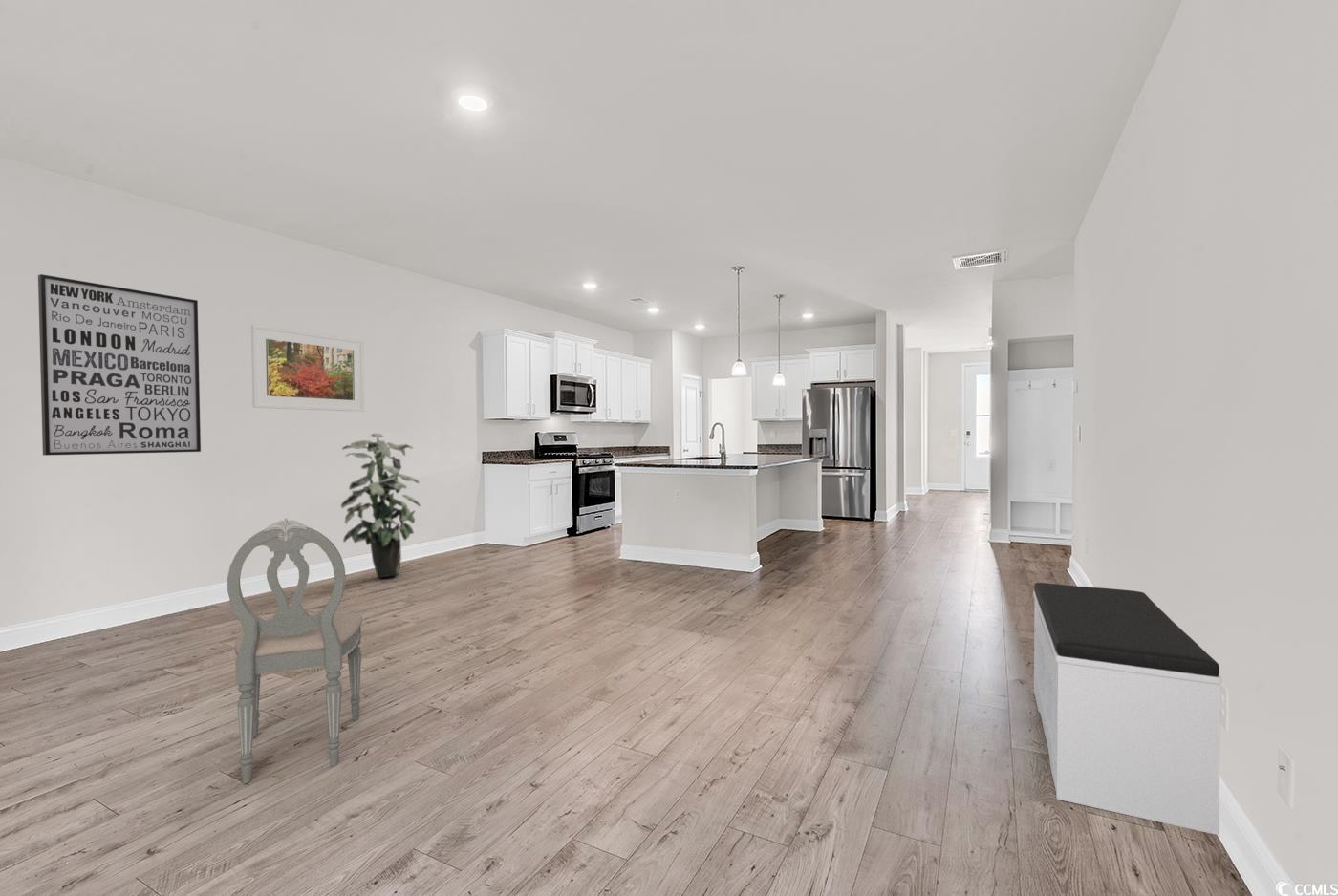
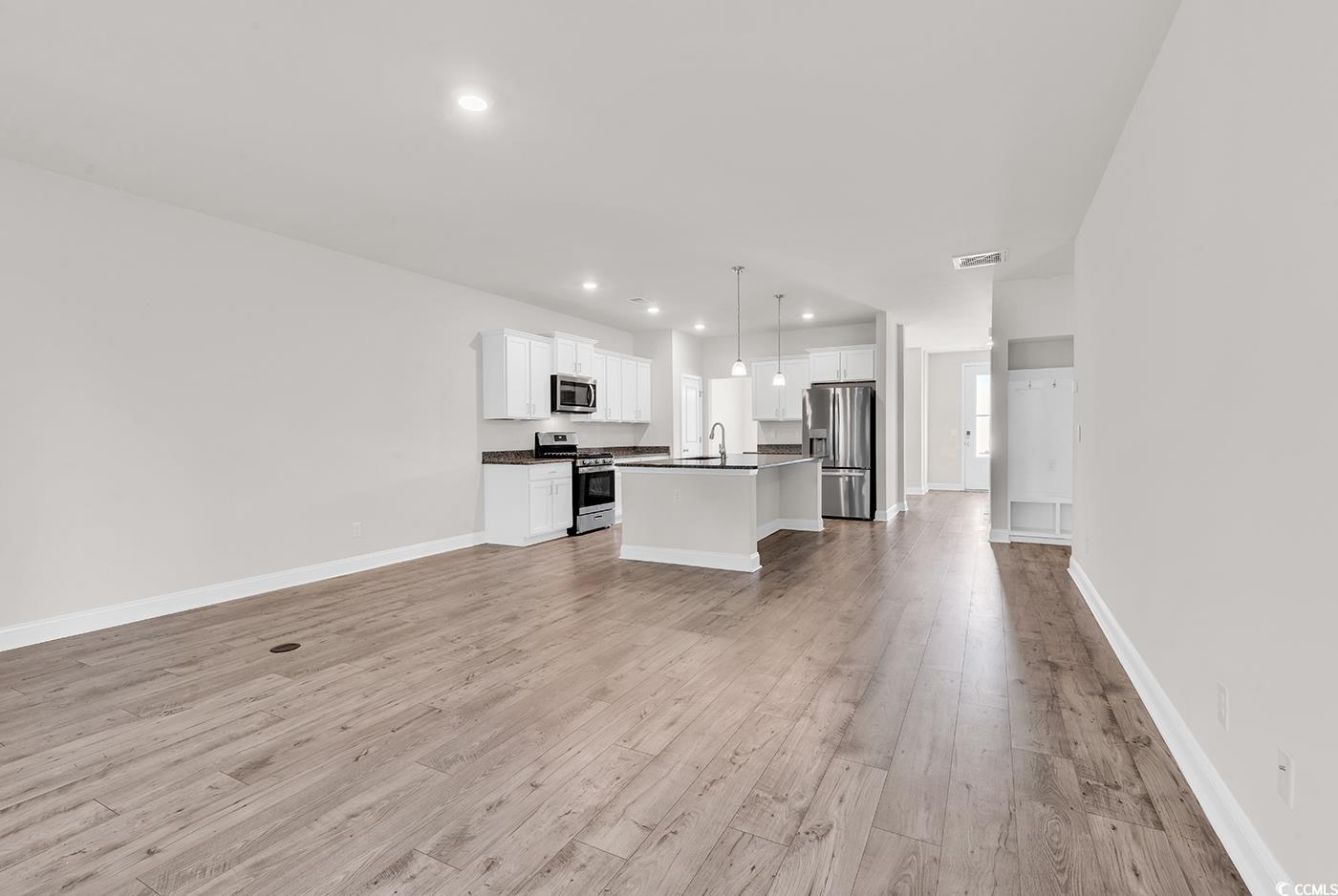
- indoor plant [340,433,421,579]
- bench [1032,582,1222,836]
- wall art [37,273,202,457]
- dining chair [227,518,363,784]
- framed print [250,324,366,413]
